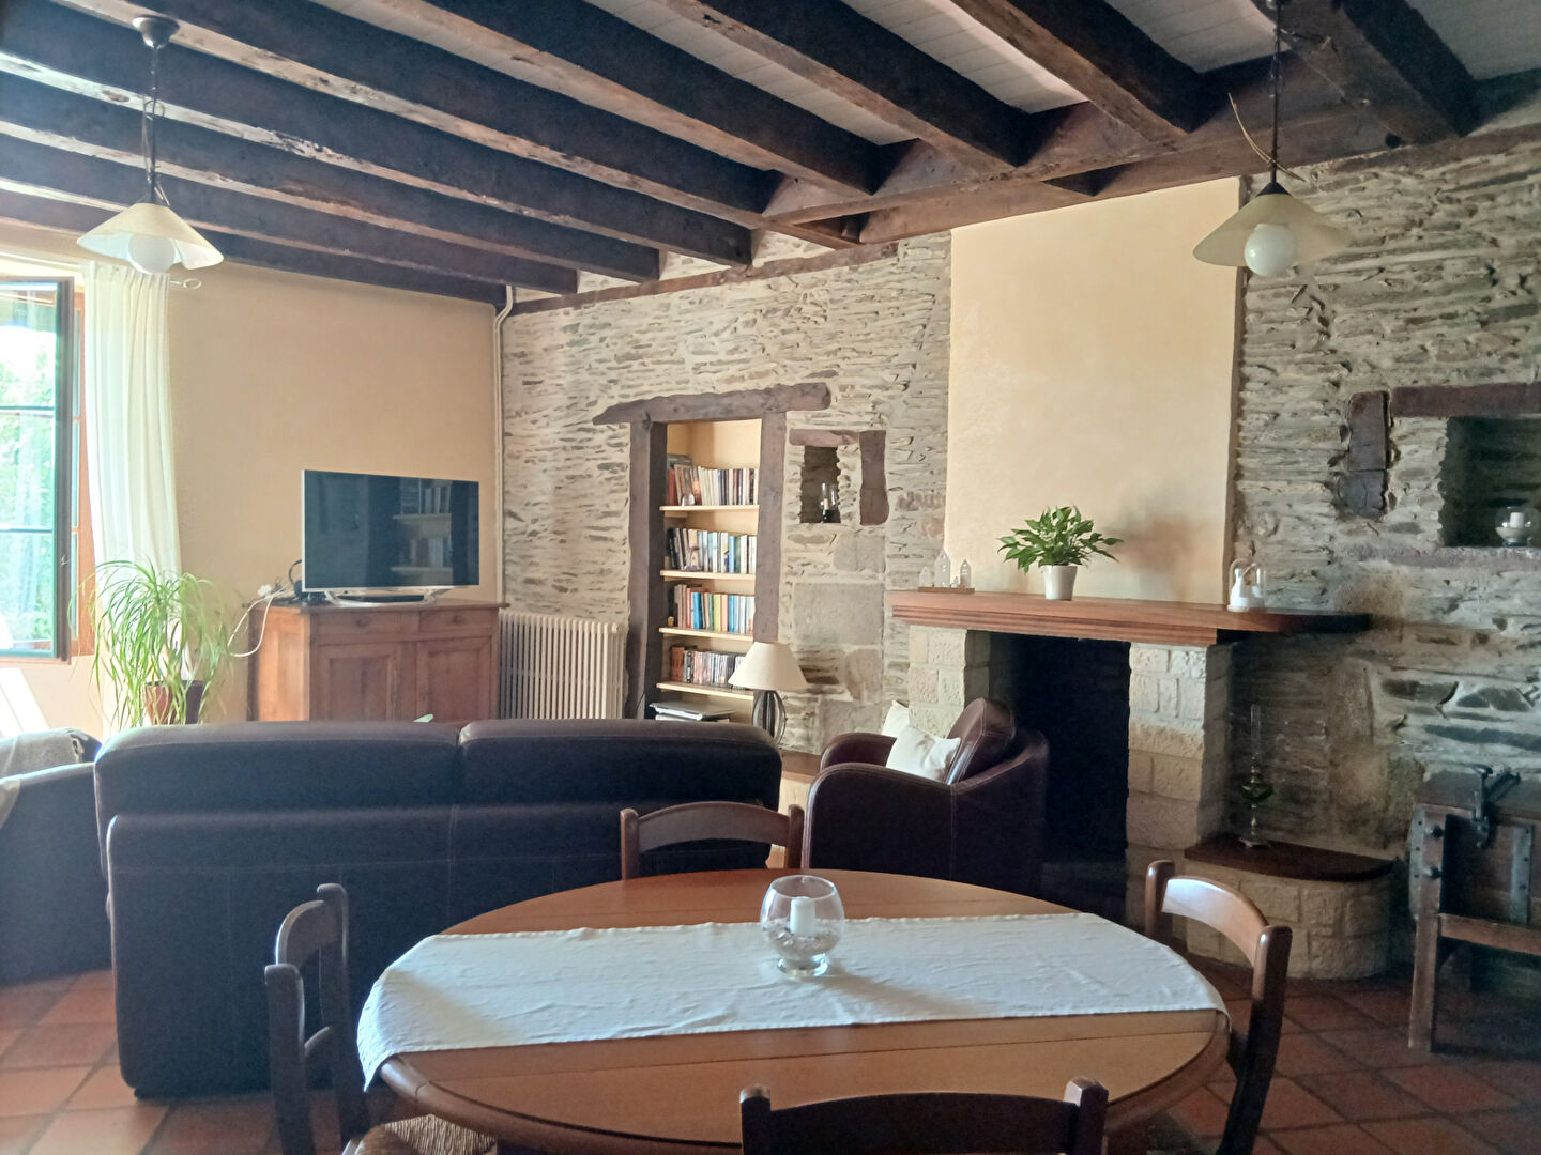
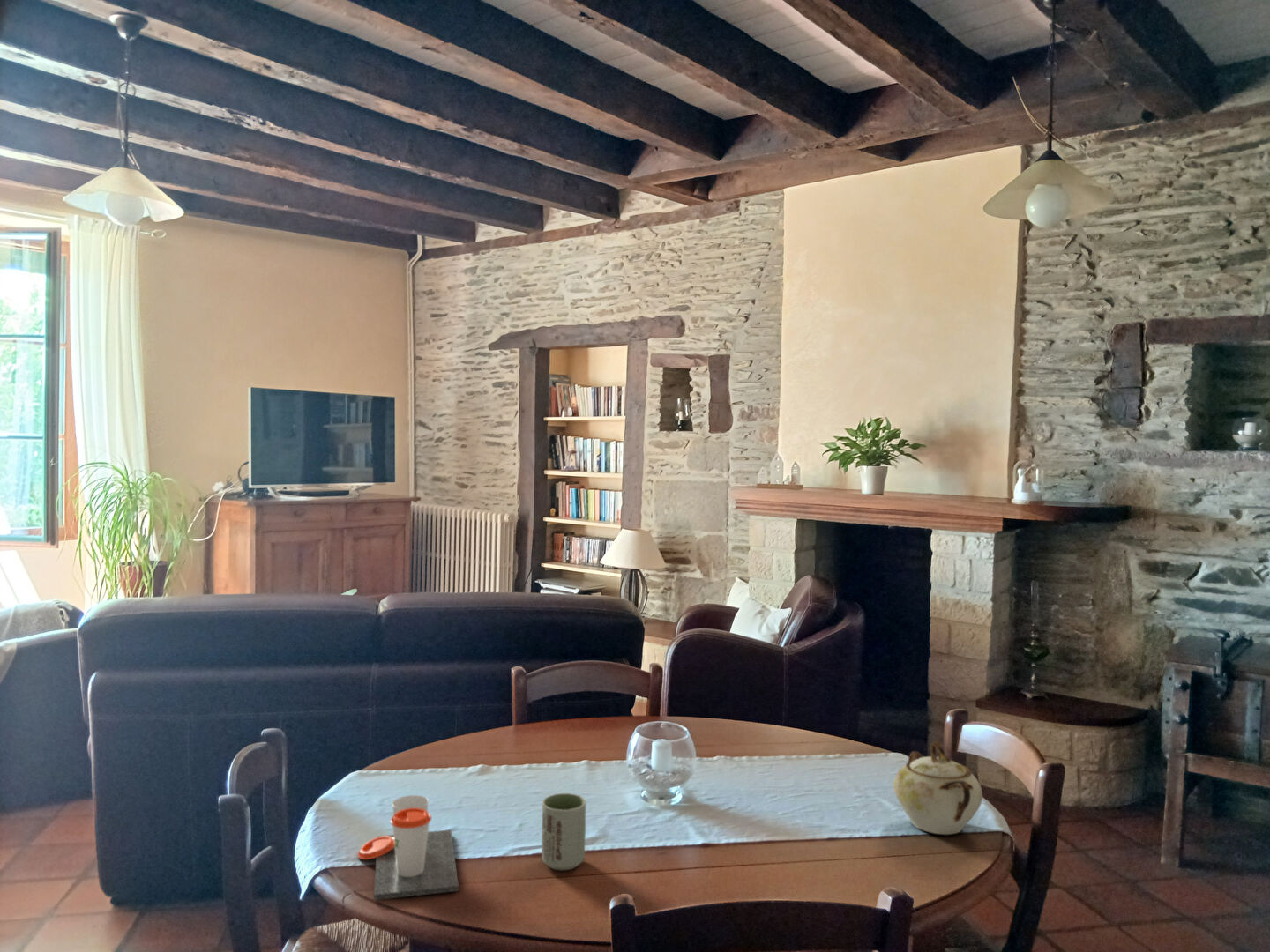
+ cup [541,792,586,871]
+ sugar bowl [893,740,983,836]
+ cup [357,794,459,901]
